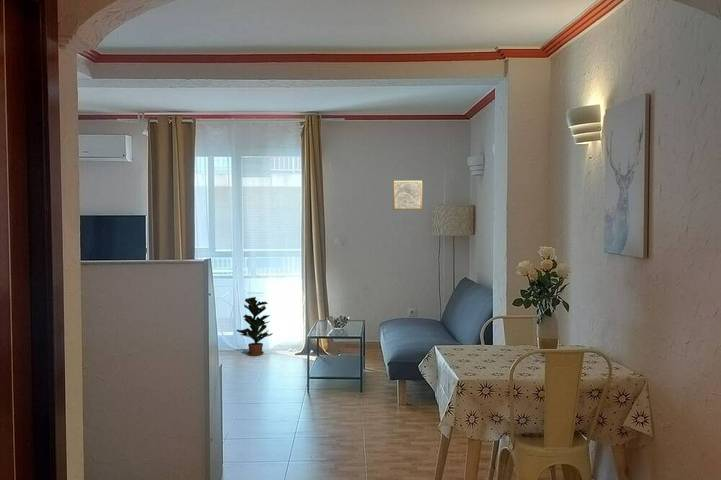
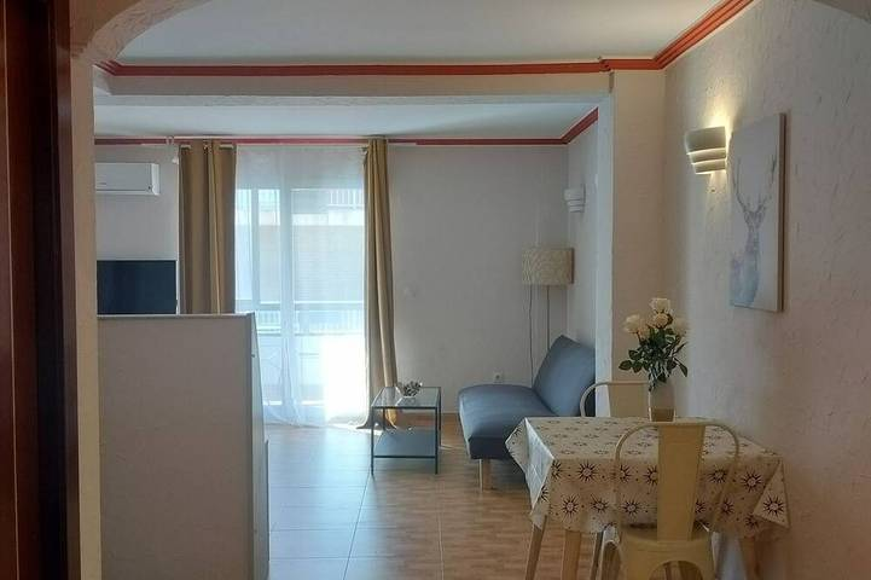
- potted plant [236,296,274,357]
- wall art [392,180,423,211]
